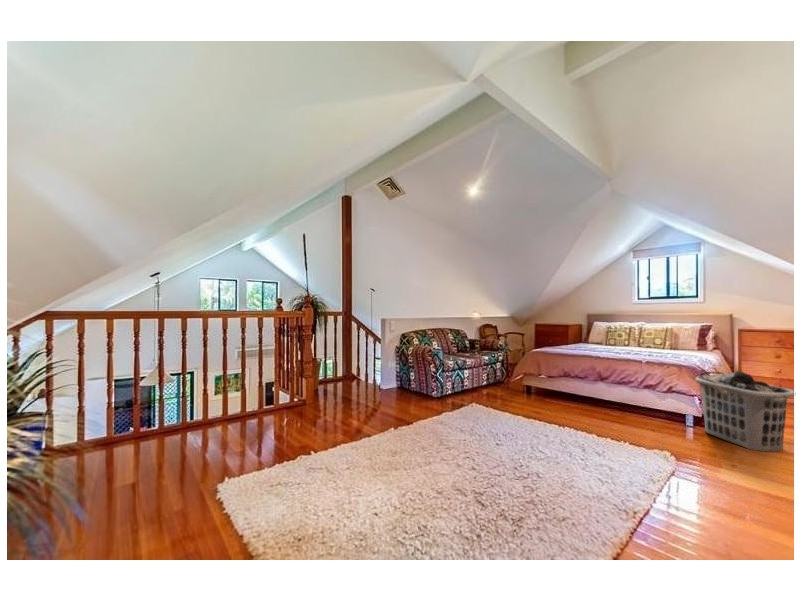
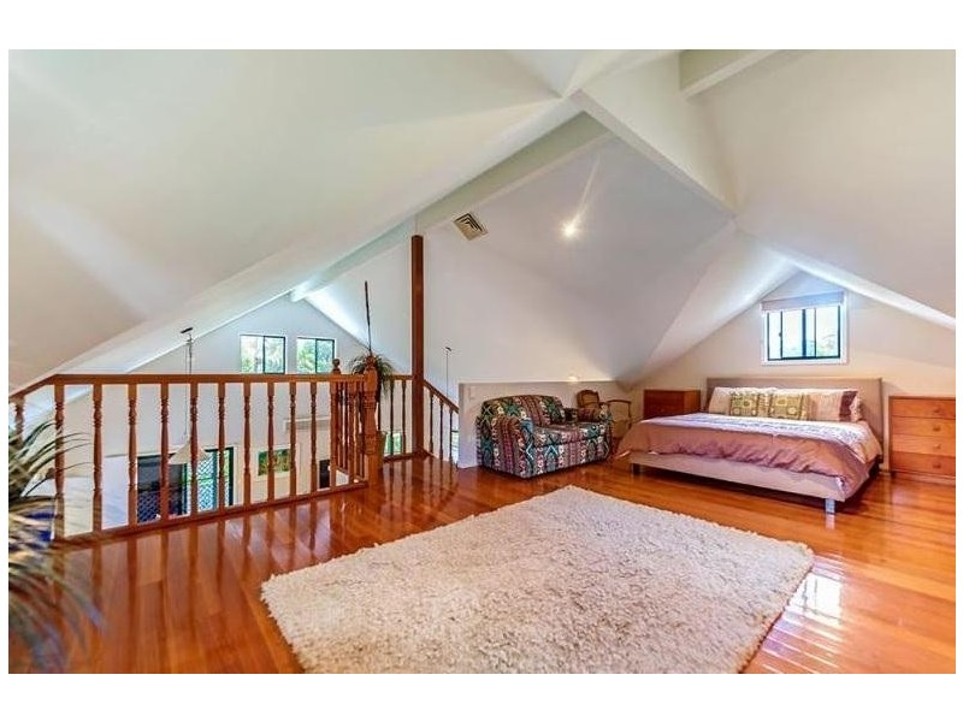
- clothes hamper [694,370,795,453]
